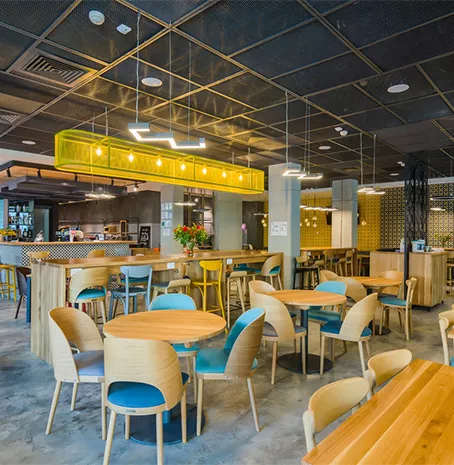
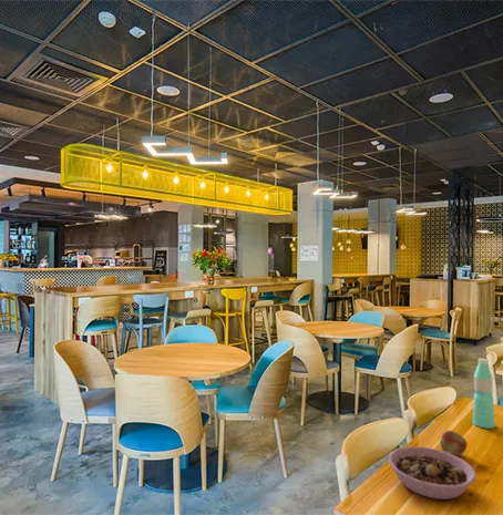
+ fruit [440,430,469,456]
+ water bottle [472,358,496,430]
+ bowl [388,445,476,501]
